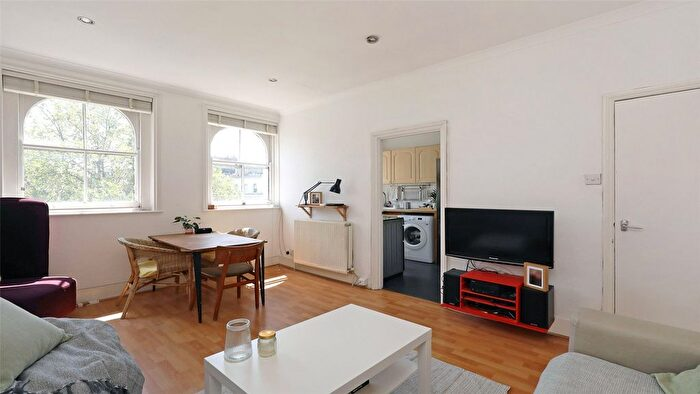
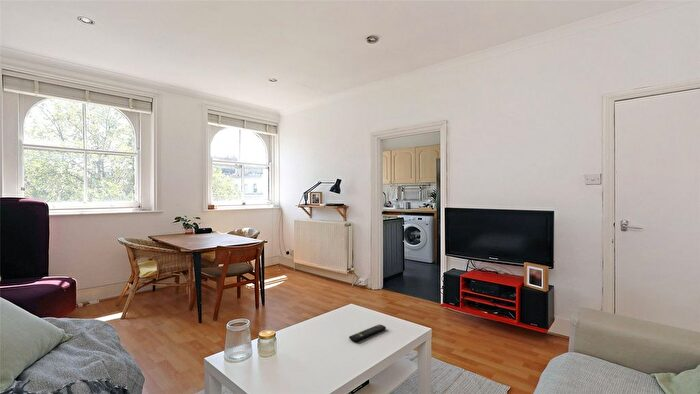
+ remote control [348,323,387,342]
